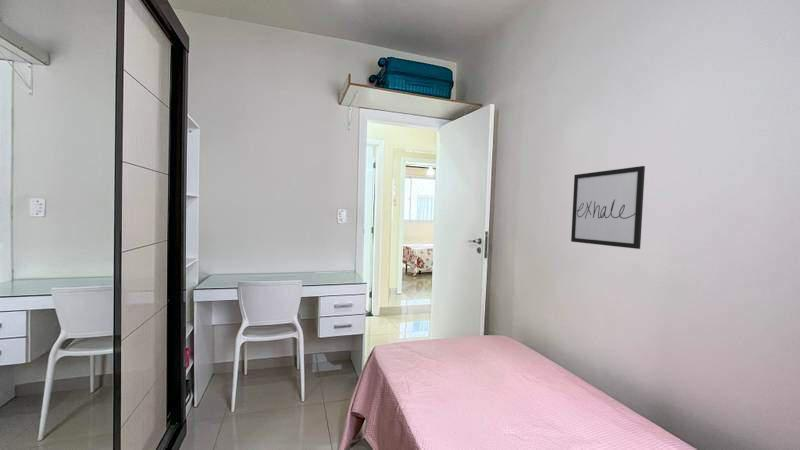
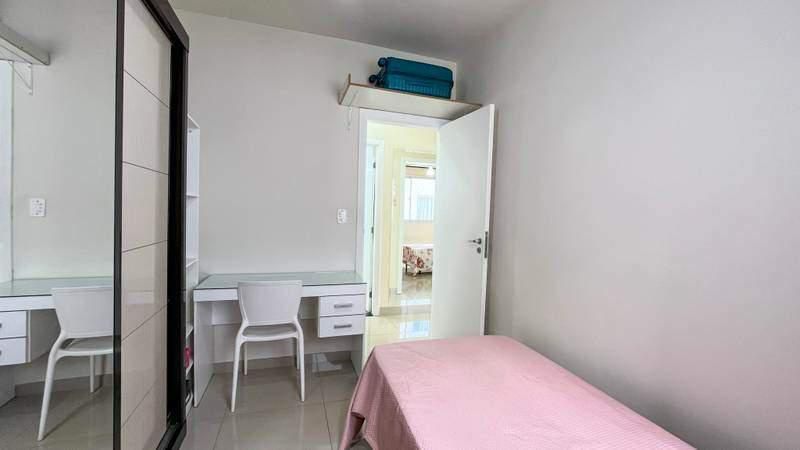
- wall art [570,165,646,250]
